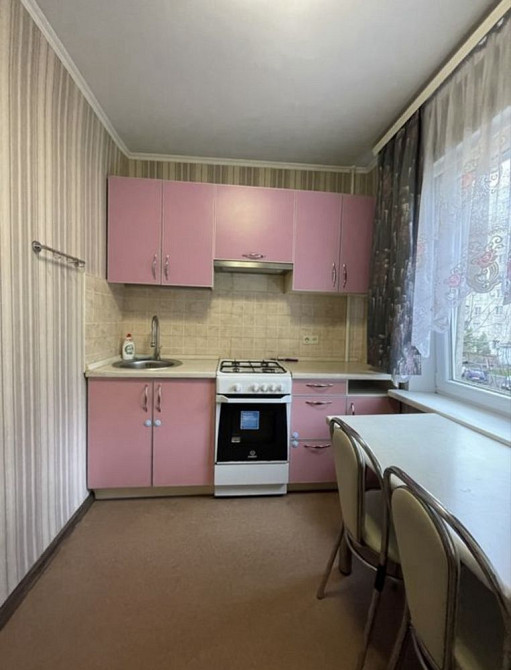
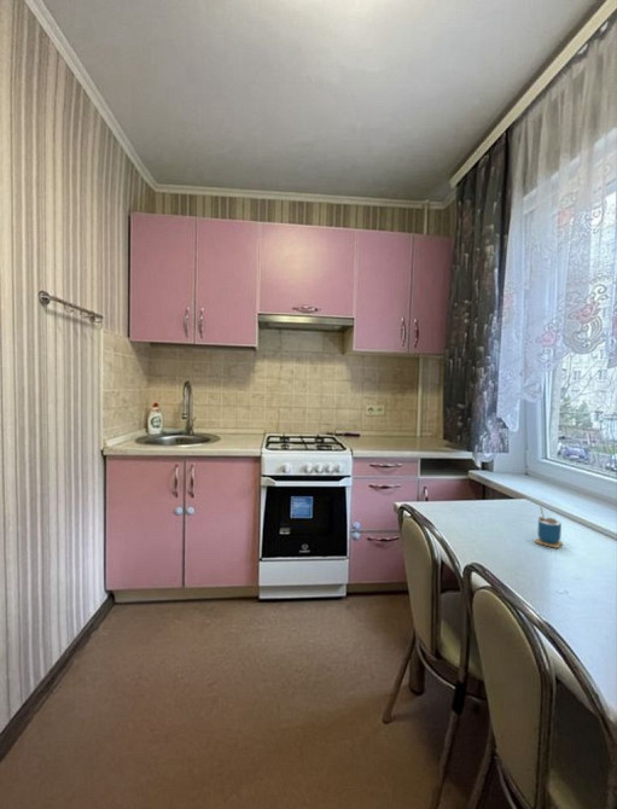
+ cup [534,506,564,549]
